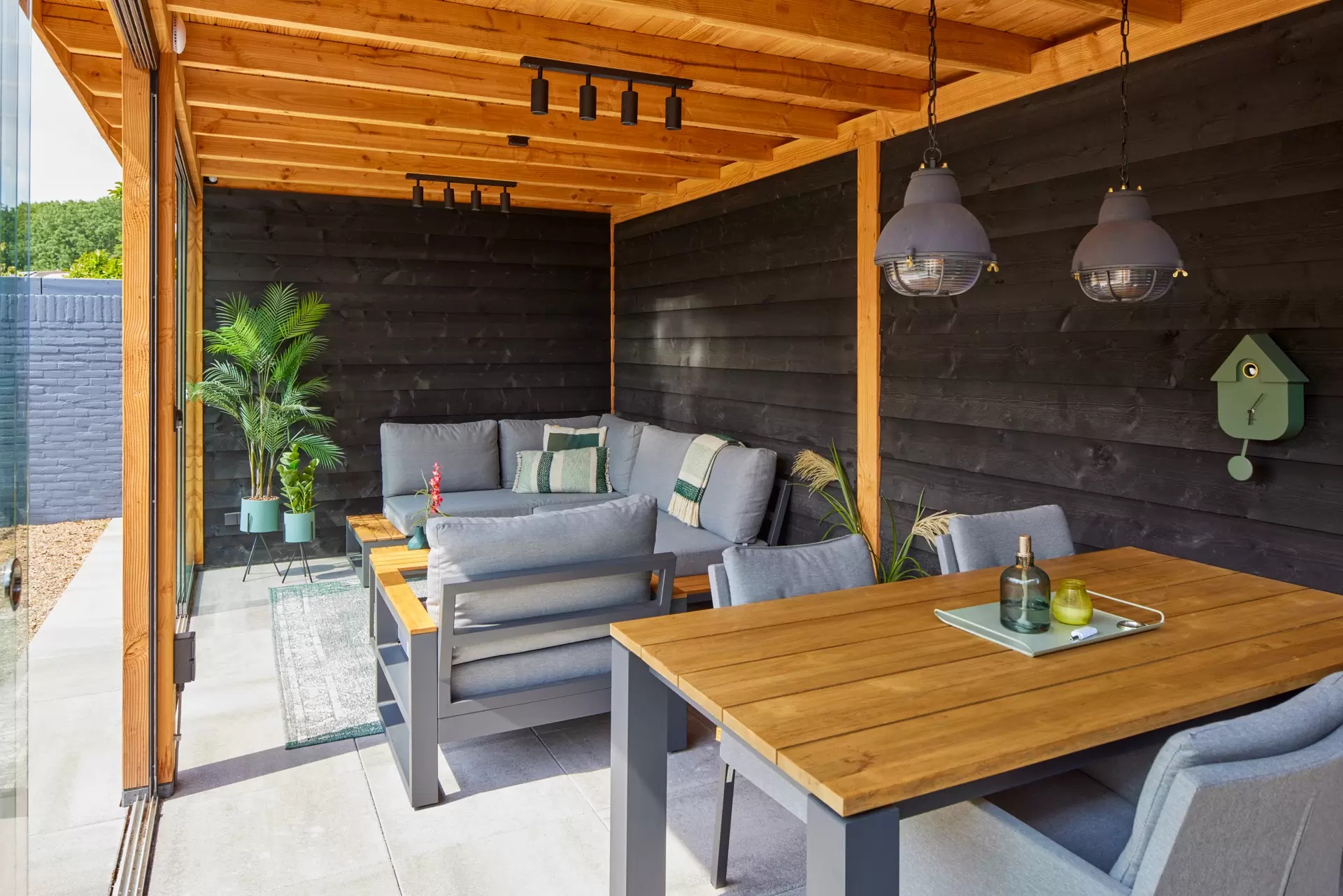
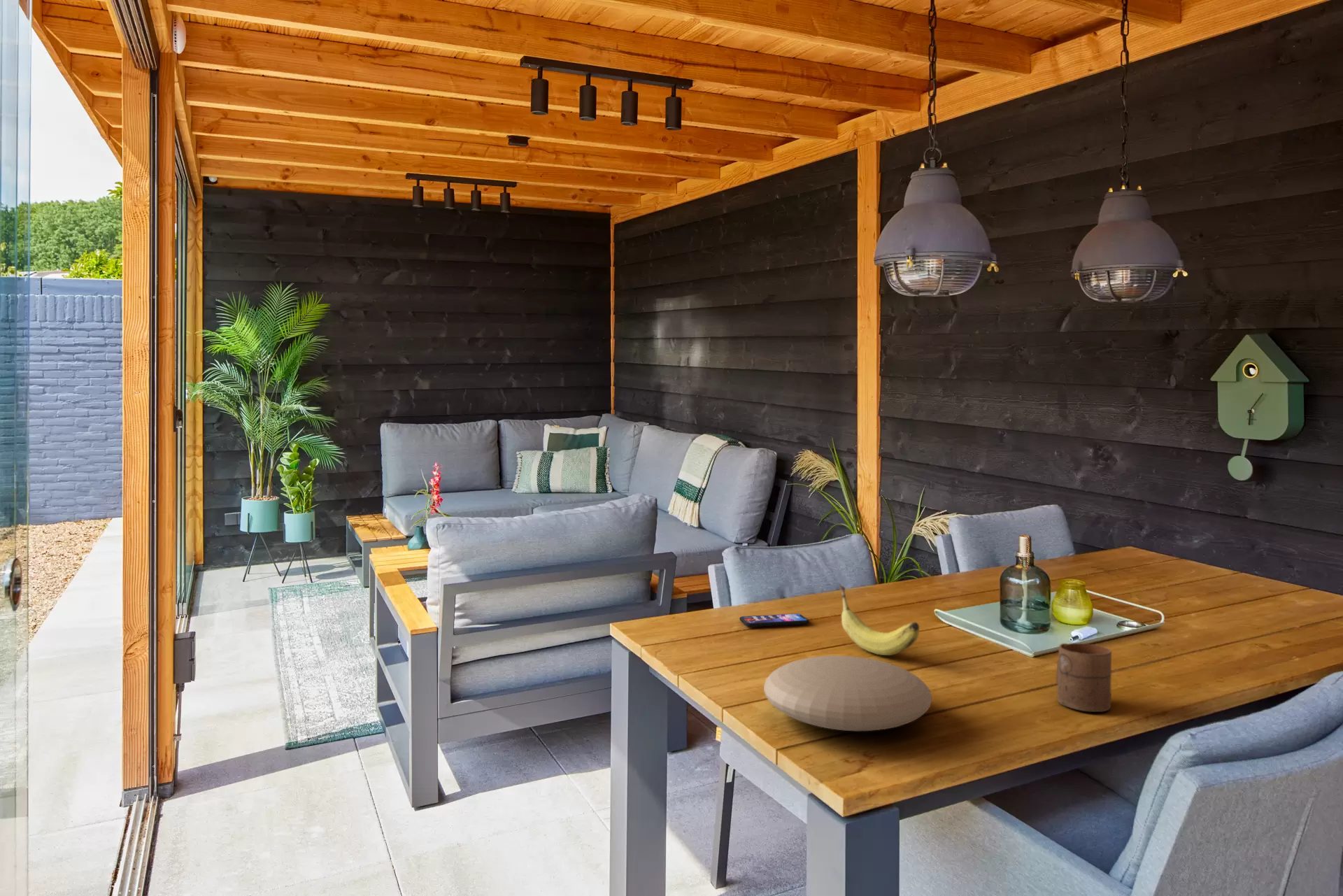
+ plate [763,655,932,732]
+ cup [1056,643,1112,713]
+ smartphone [739,613,809,627]
+ fruit [839,583,921,656]
